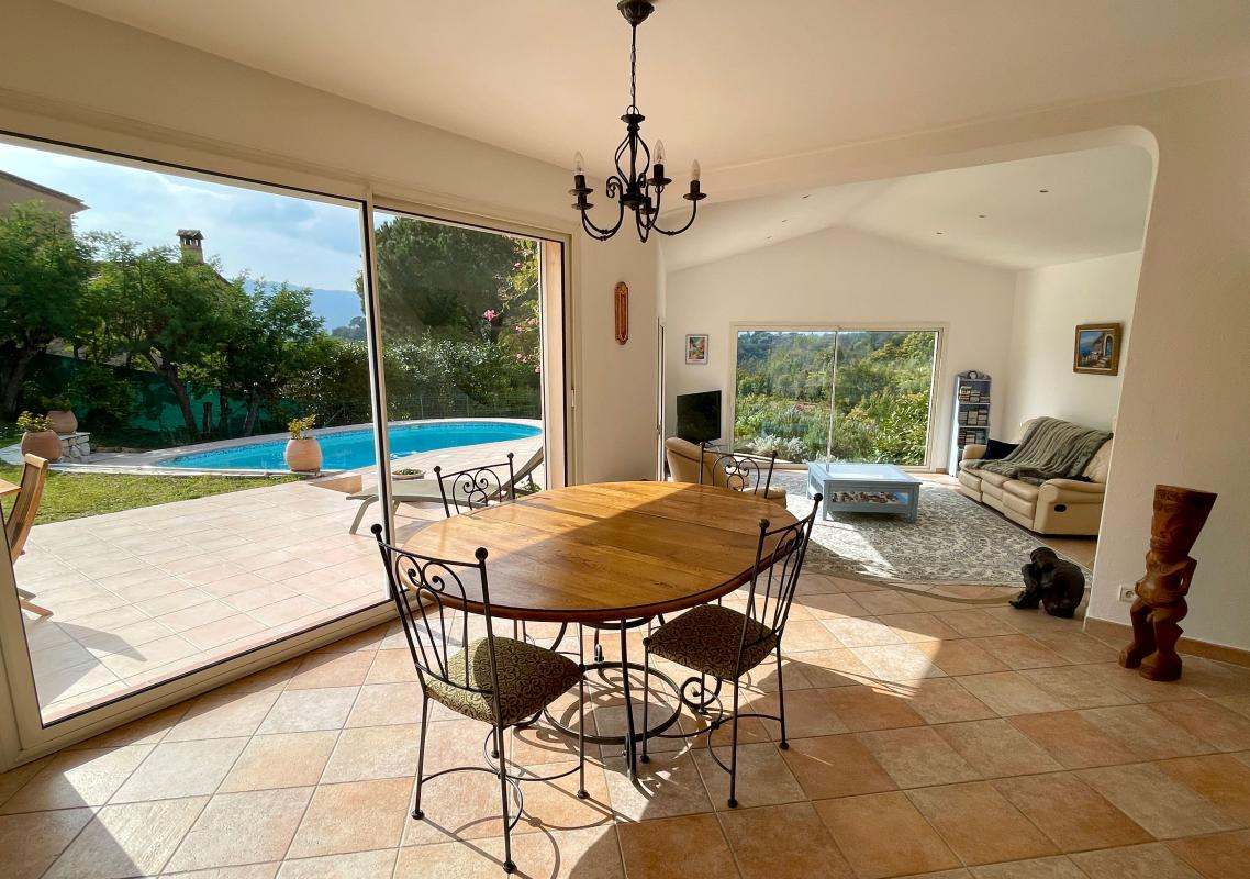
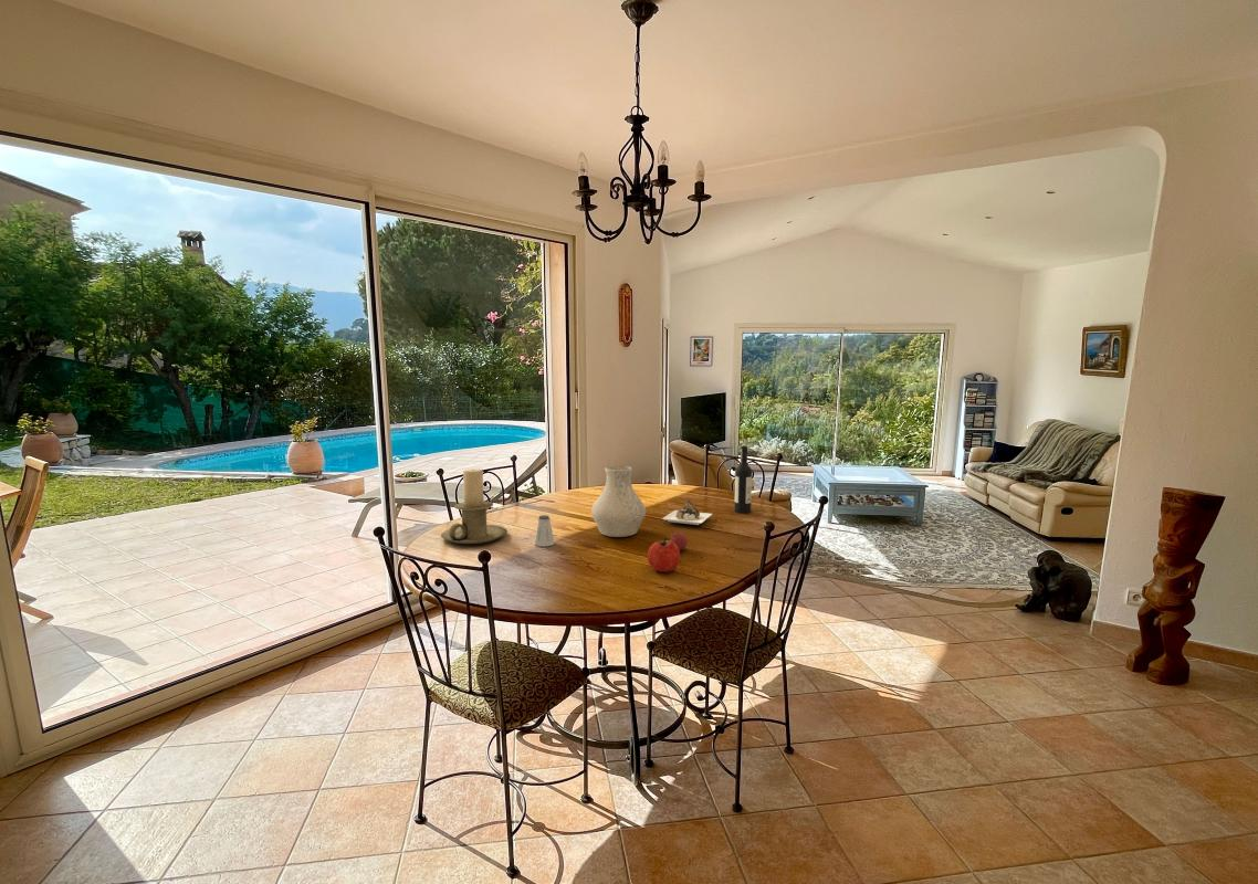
+ candle holder [440,469,509,545]
+ wine bottle [661,445,753,526]
+ apple [647,537,681,573]
+ vase [590,465,647,538]
+ fruit [669,528,689,551]
+ saltshaker [533,514,556,548]
